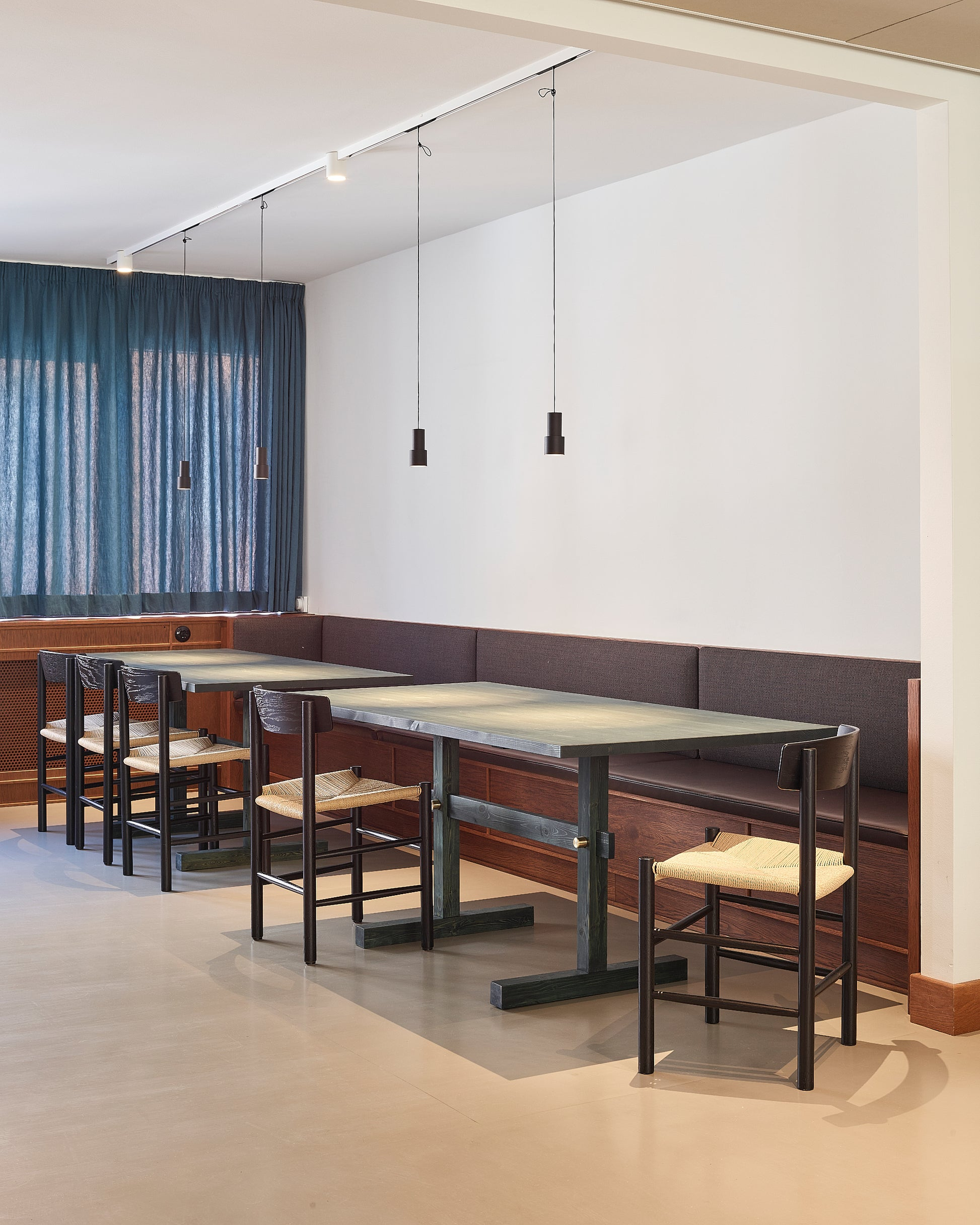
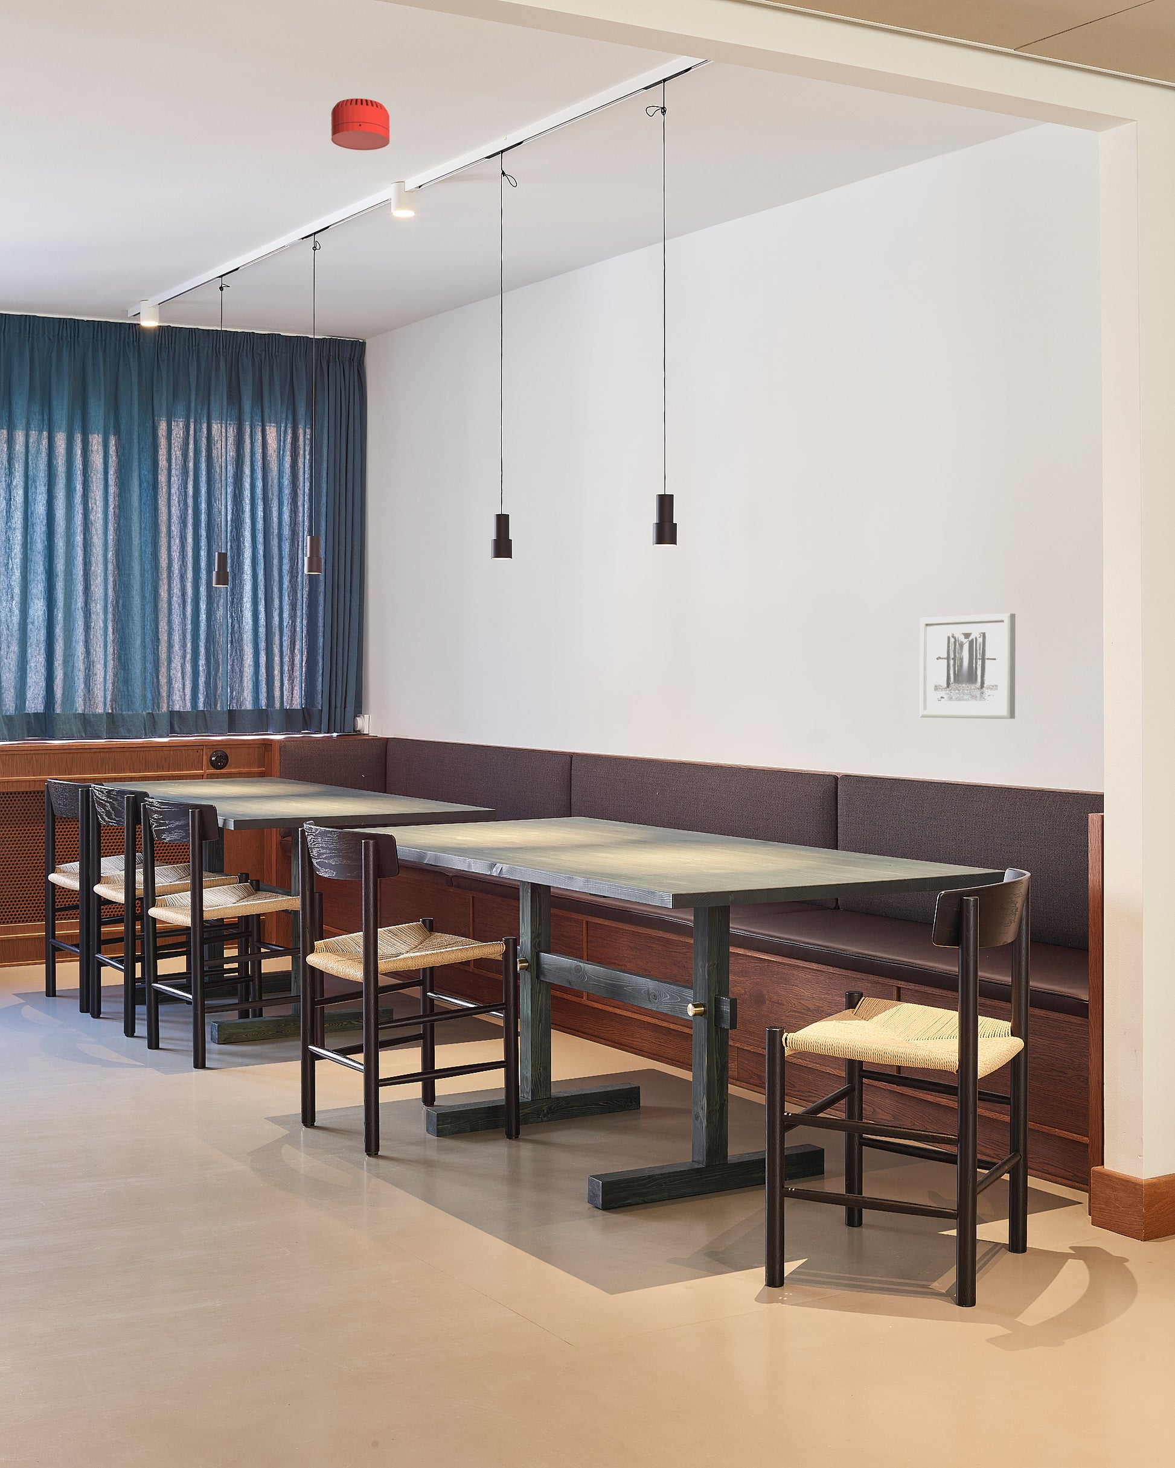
+ wall art [920,614,1017,719]
+ smoke detector [330,98,390,151]
